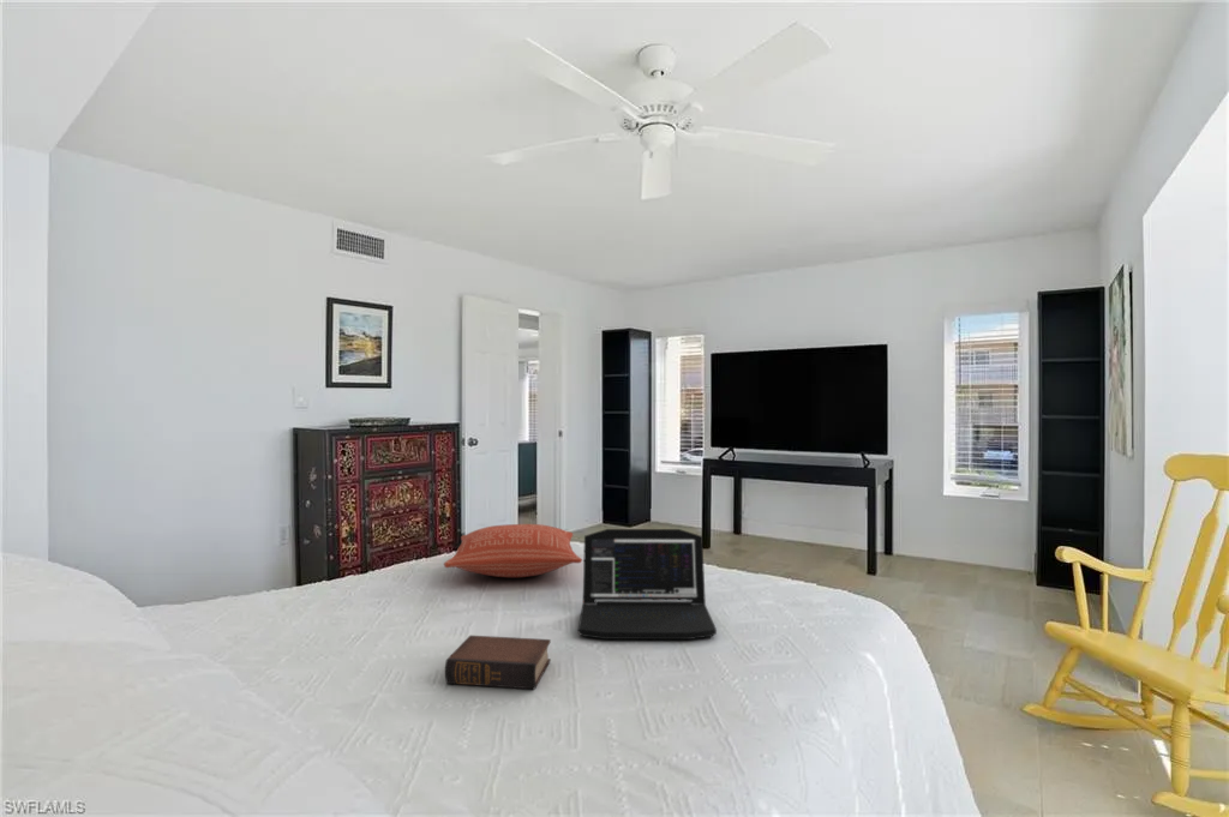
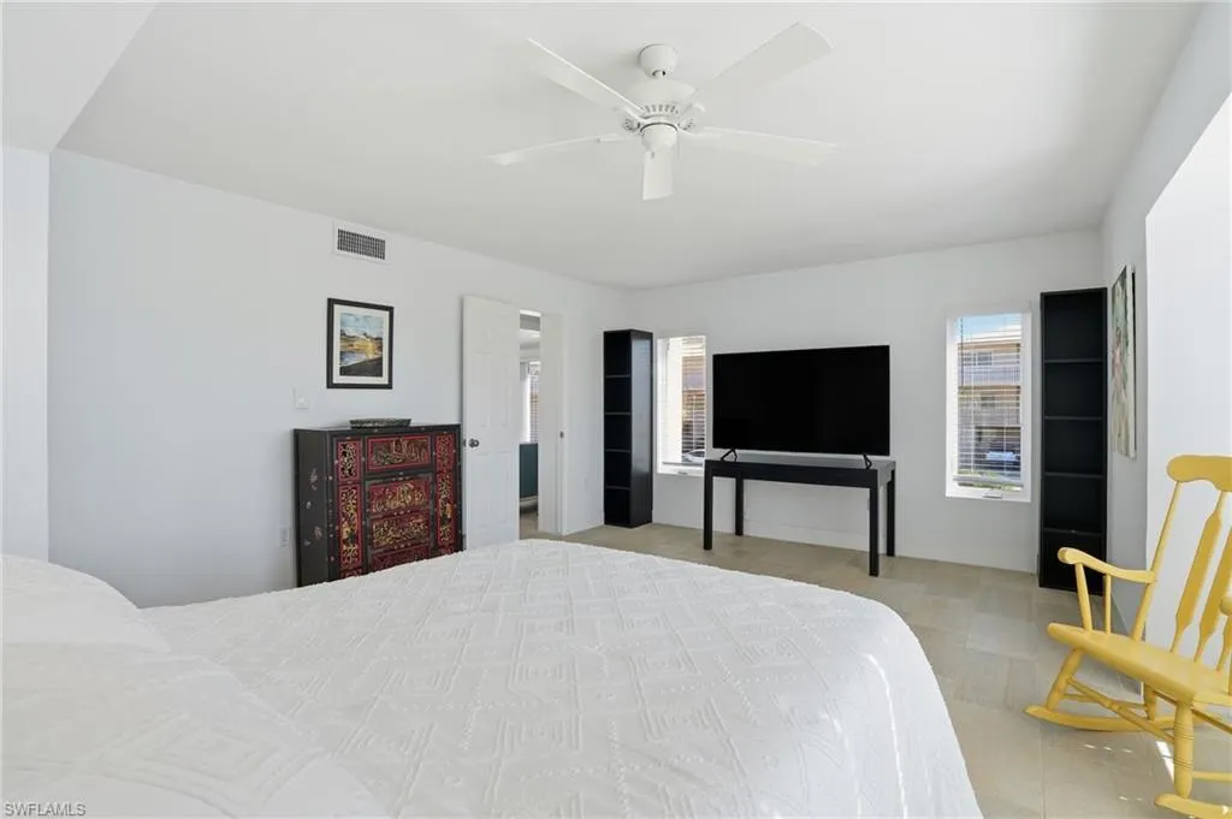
- laptop [577,528,718,641]
- book [444,635,552,690]
- pillow [443,523,583,578]
